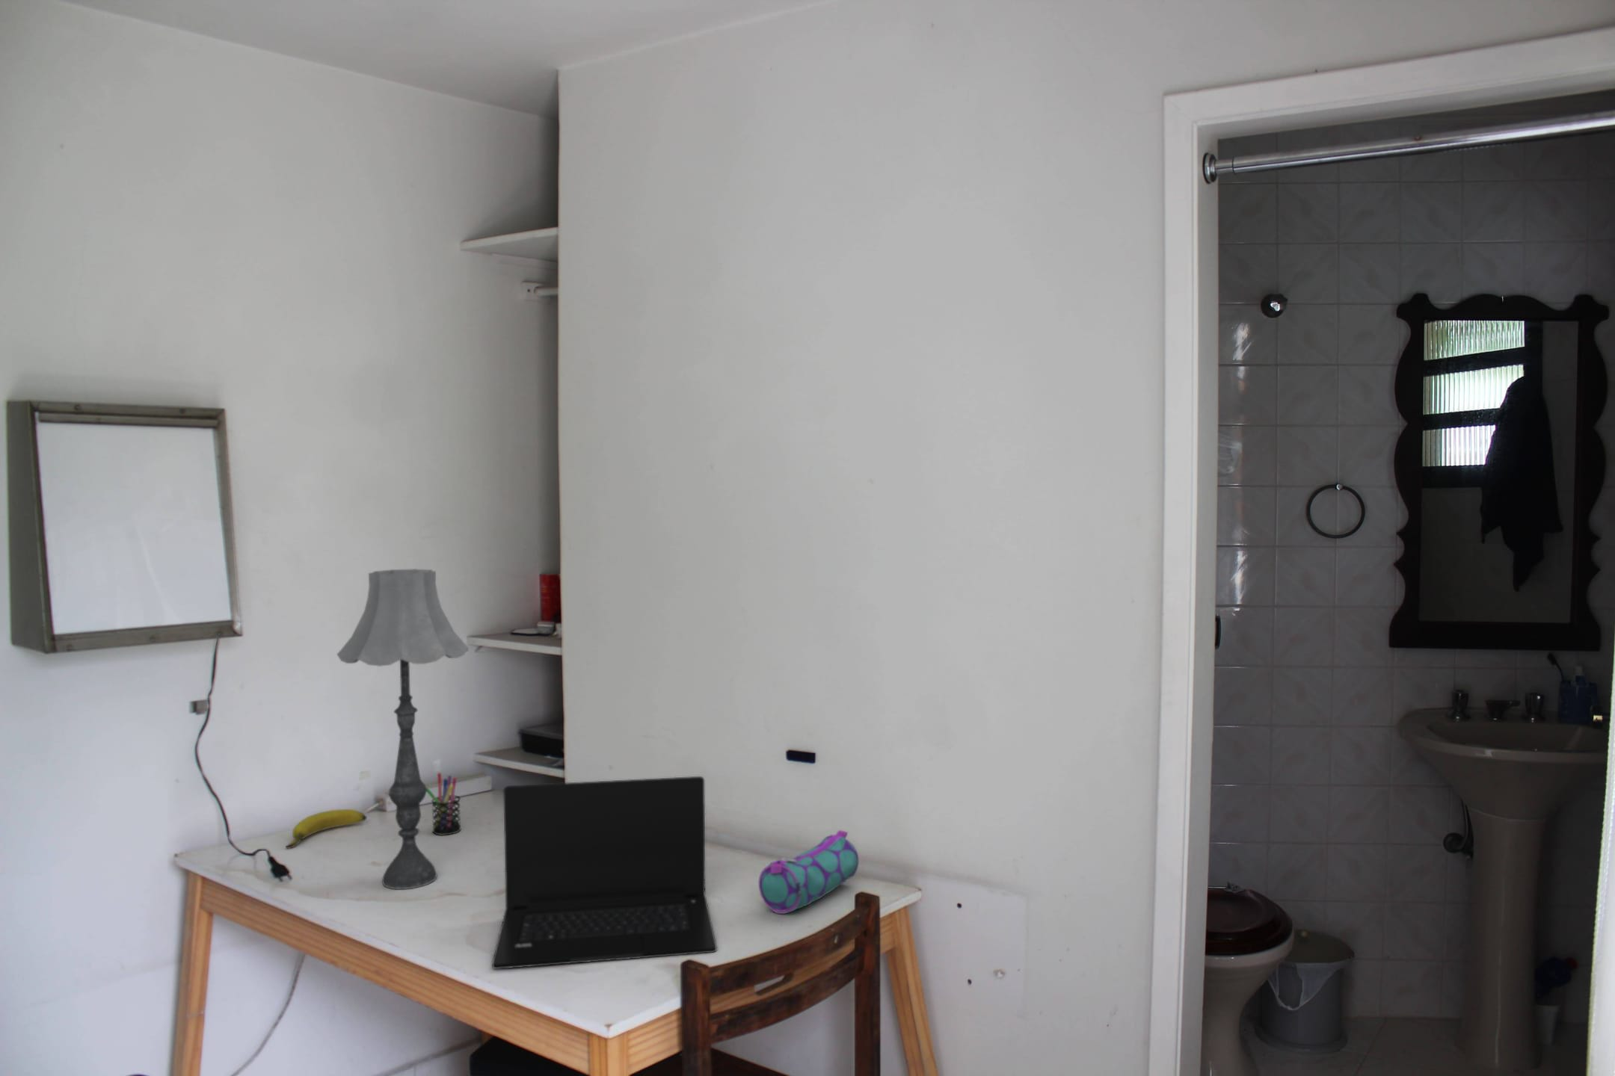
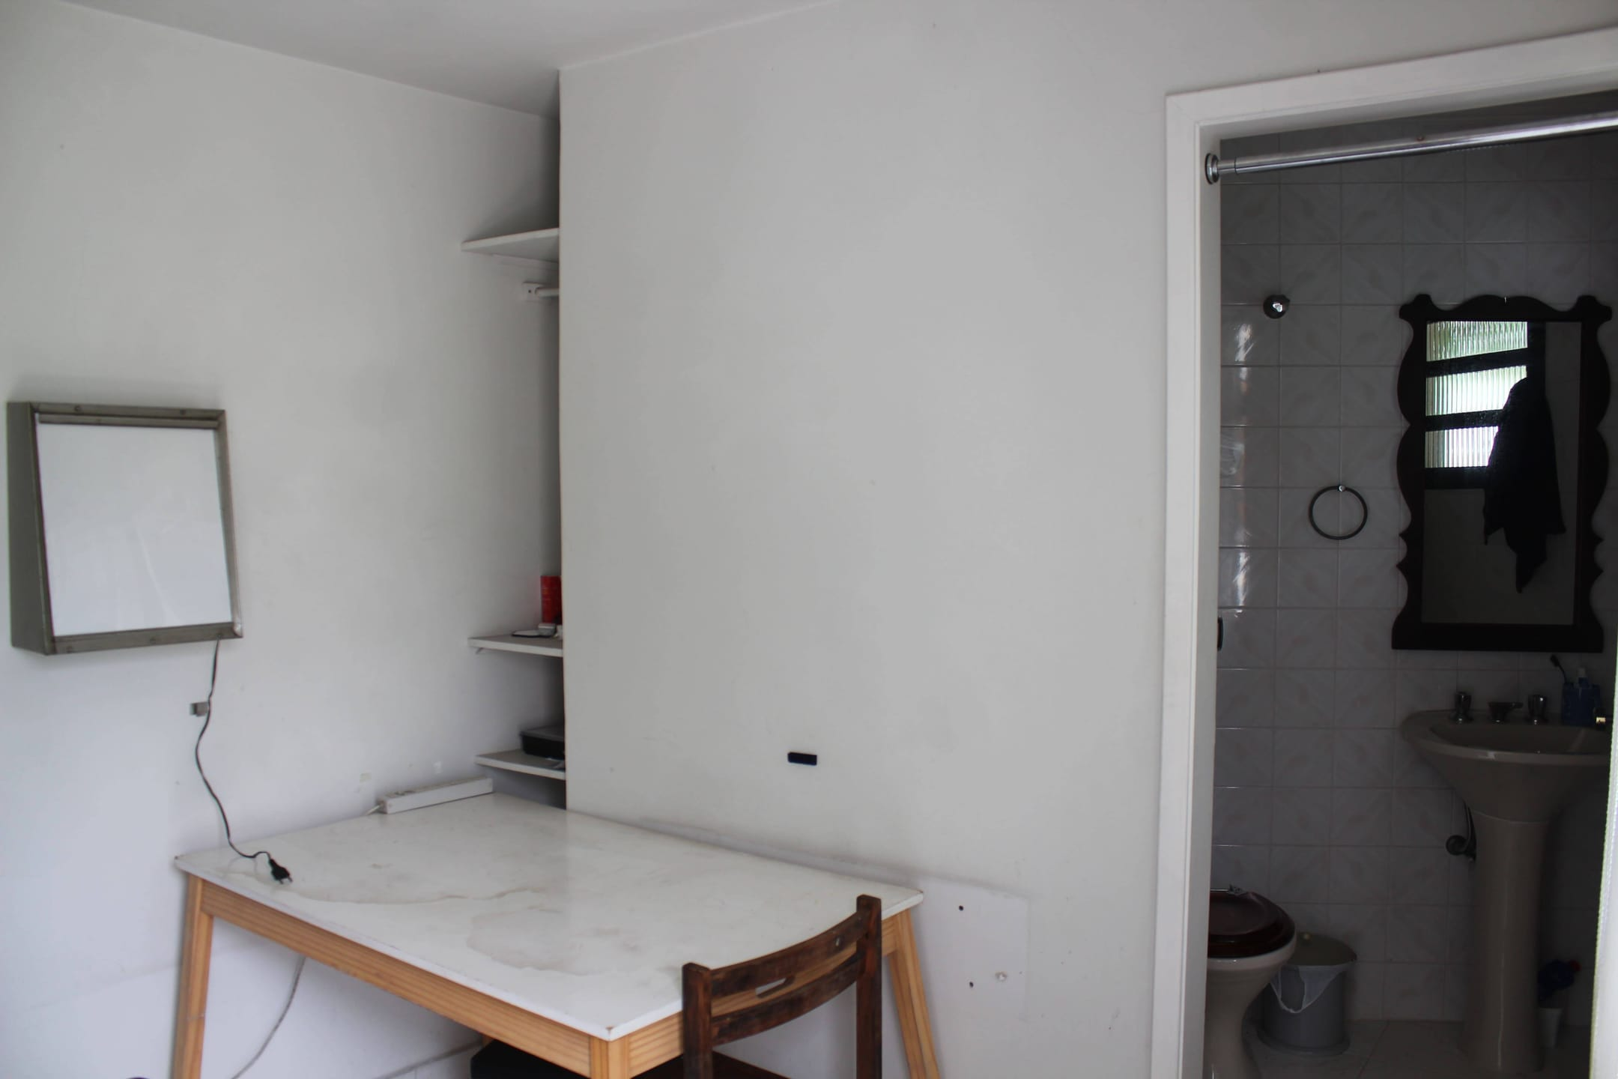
- banana [285,808,368,849]
- table lamp [335,568,470,890]
- pen holder [427,772,461,836]
- pencil case [758,830,859,915]
- laptop [491,776,717,970]
